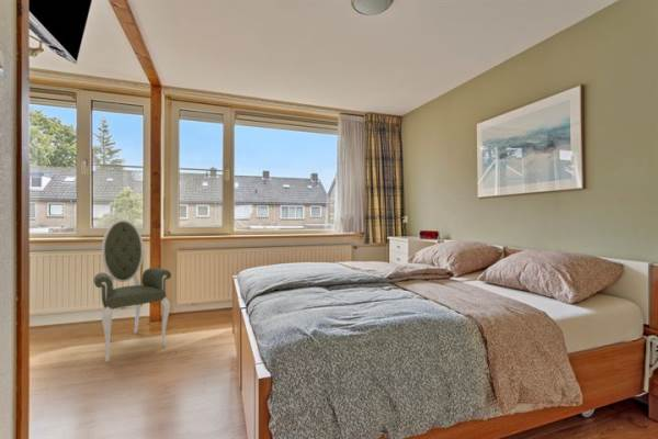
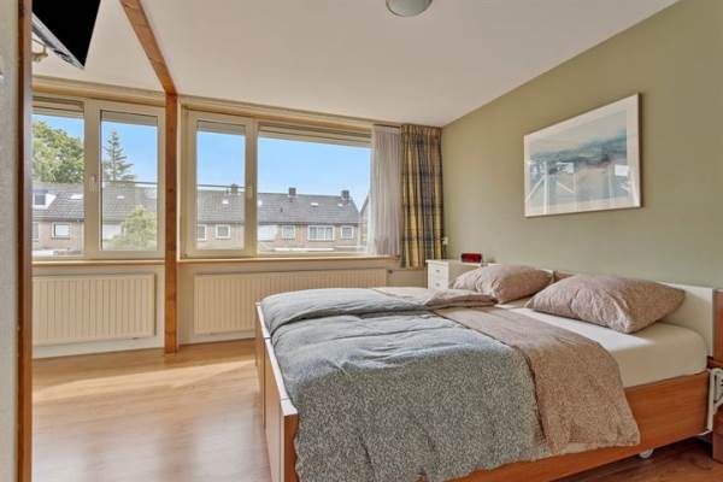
- armchair [92,218,172,362]
